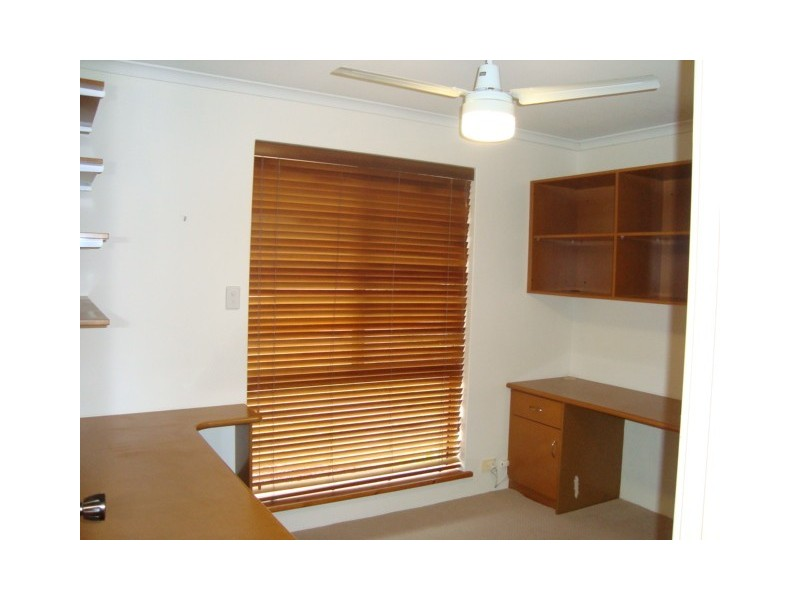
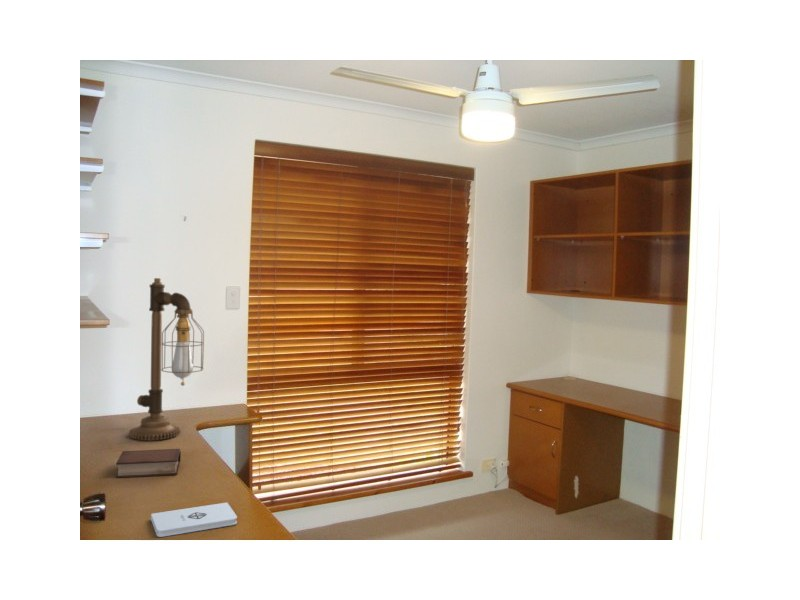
+ book [115,448,182,479]
+ desk lamp [128,277,205,442]
+ notepad [150,502,238,538]
